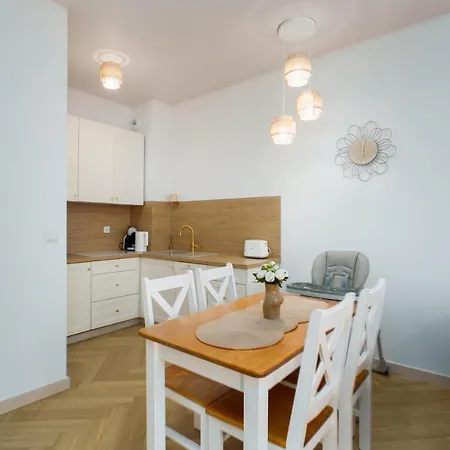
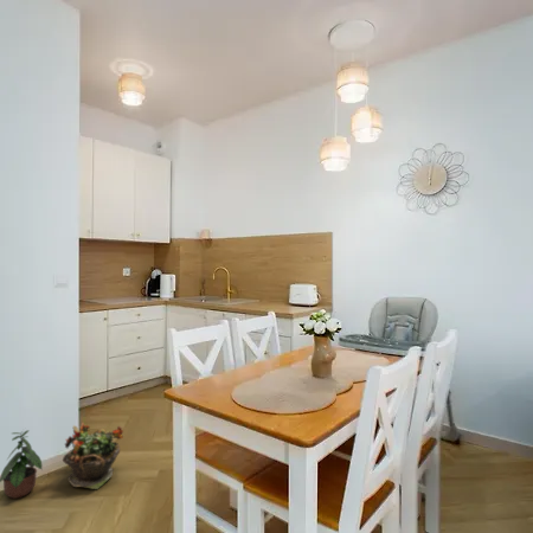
+ potted plant [62,422,124,490]
+ potted plant [0,429,44,500]
